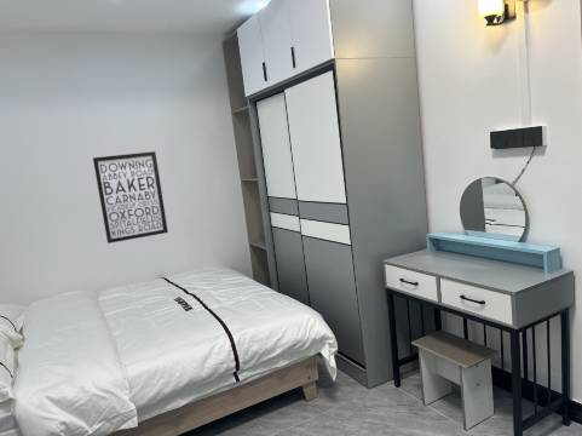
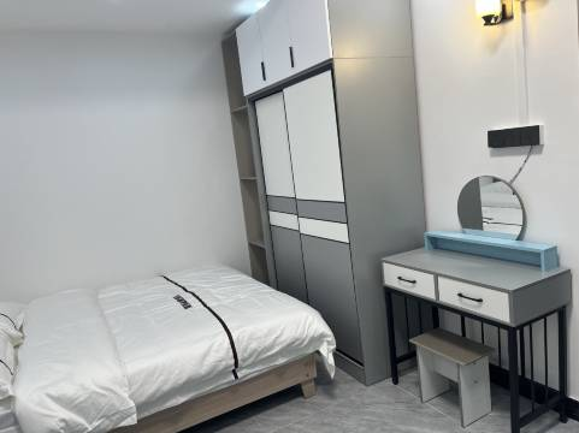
- wall art [92,150,169,245]
